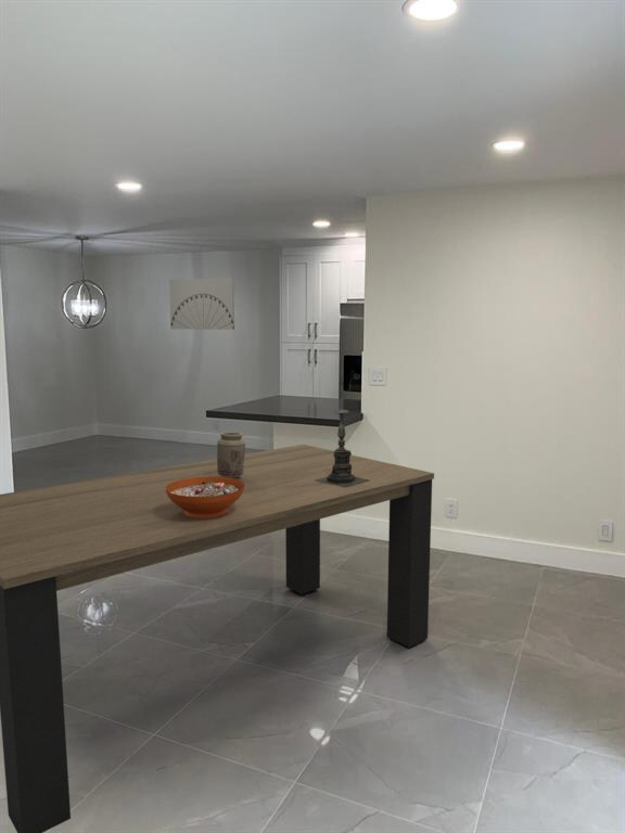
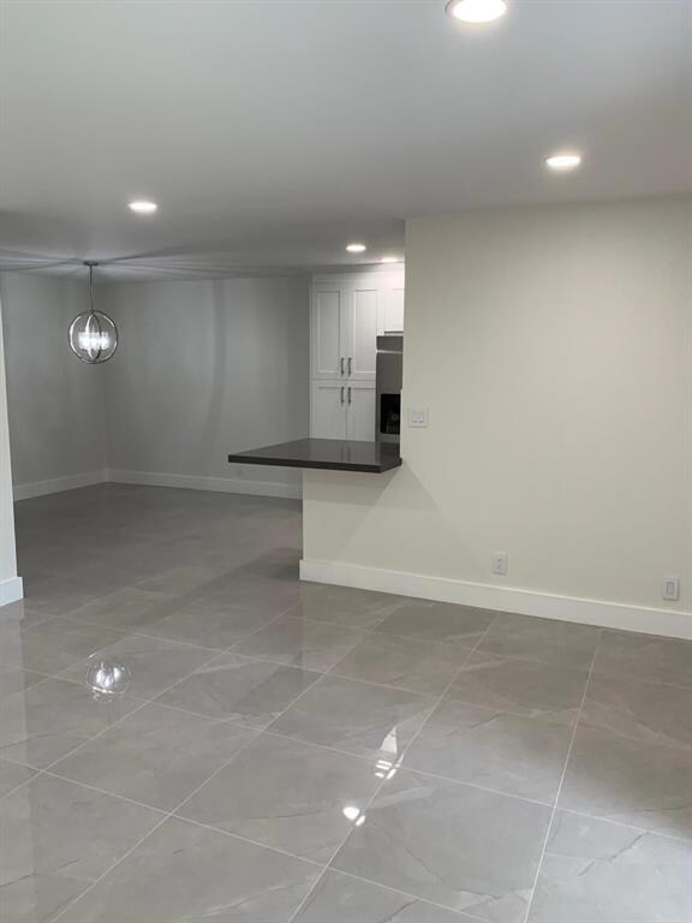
- candle holder [315,398,370,488]
- vase [216,431,246,479]
- dining table [0,444,435,833]
- wall art [168,277,235,331]
- decorative bowl [165,476,245,517]
